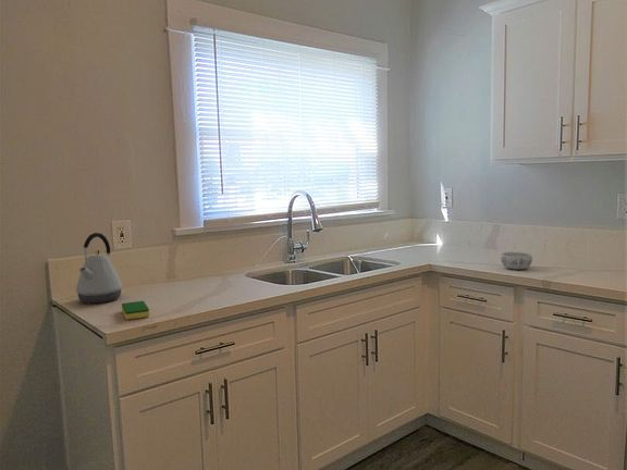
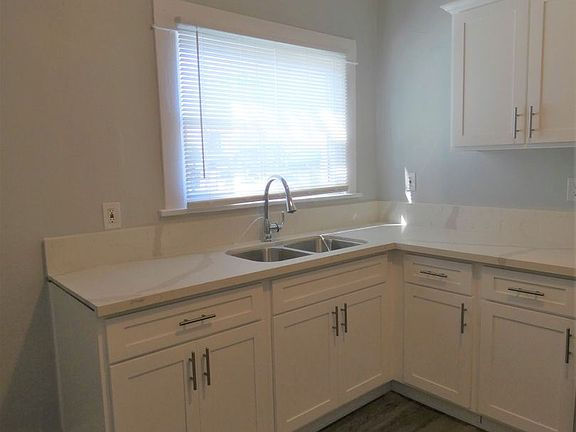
- kettle [75,232,123,305]
- decorative bowl [500,251,533,271]
- dish sponge [121,300,150,321]
